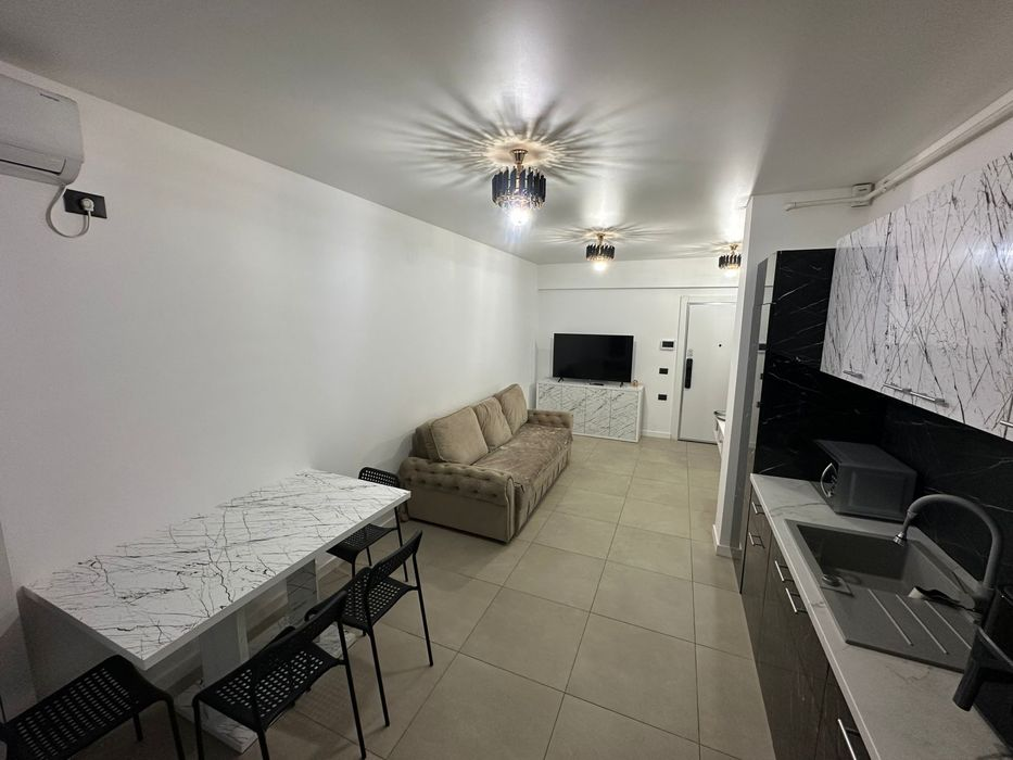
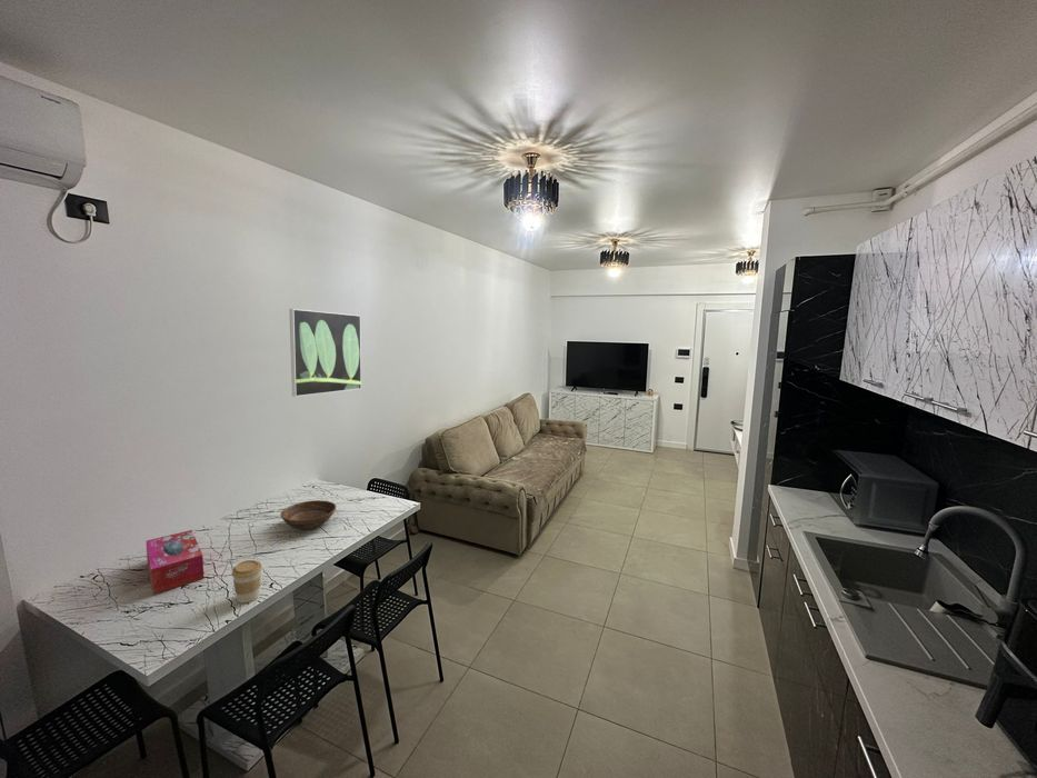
+ bowl [279,499,338,531]
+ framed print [289,308,362,398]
+ tissue box [144,529,205,595]
+ coffee cup [231,559,263,605]
